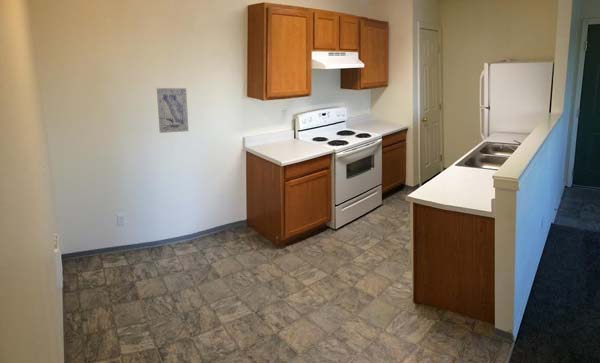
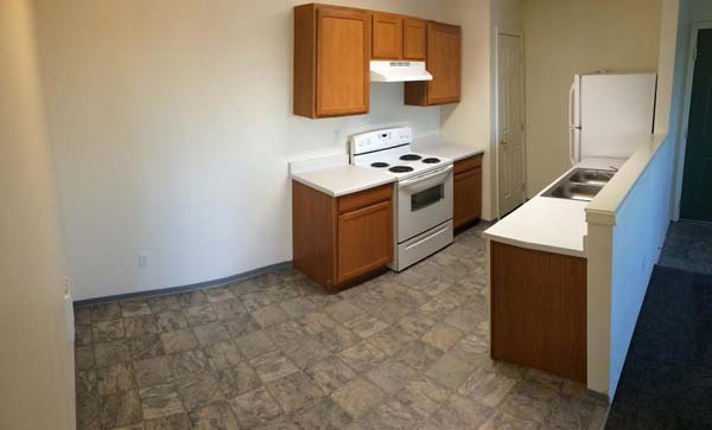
- wall art [156,87,190,134]
